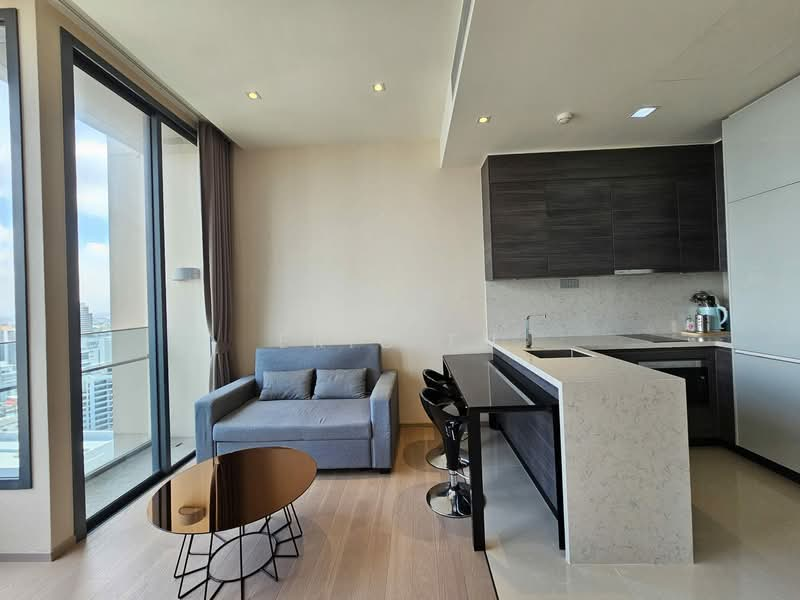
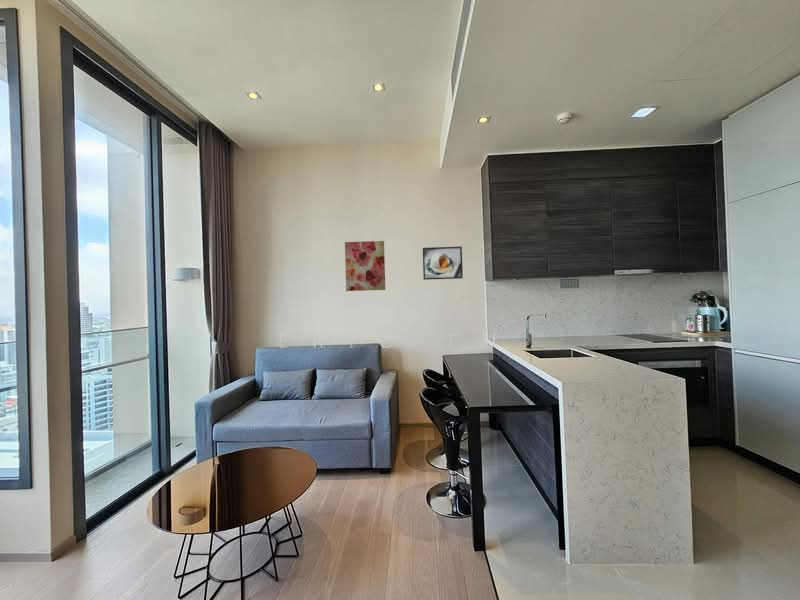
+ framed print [422,246,464,281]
+ wall art [344,240,386,292]
